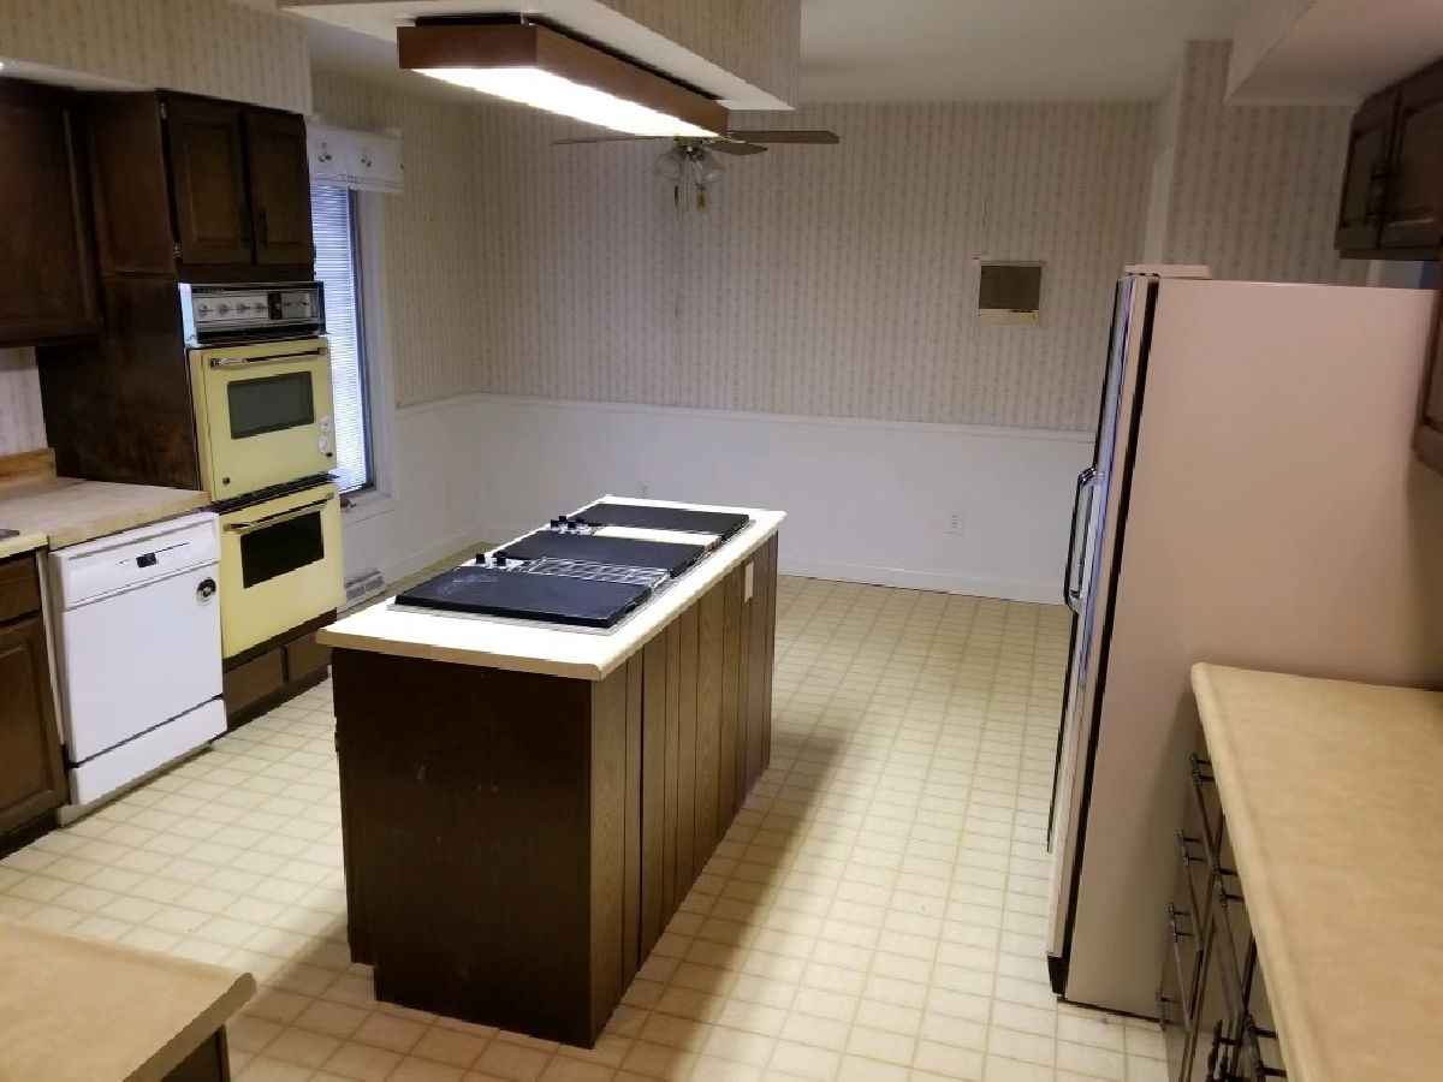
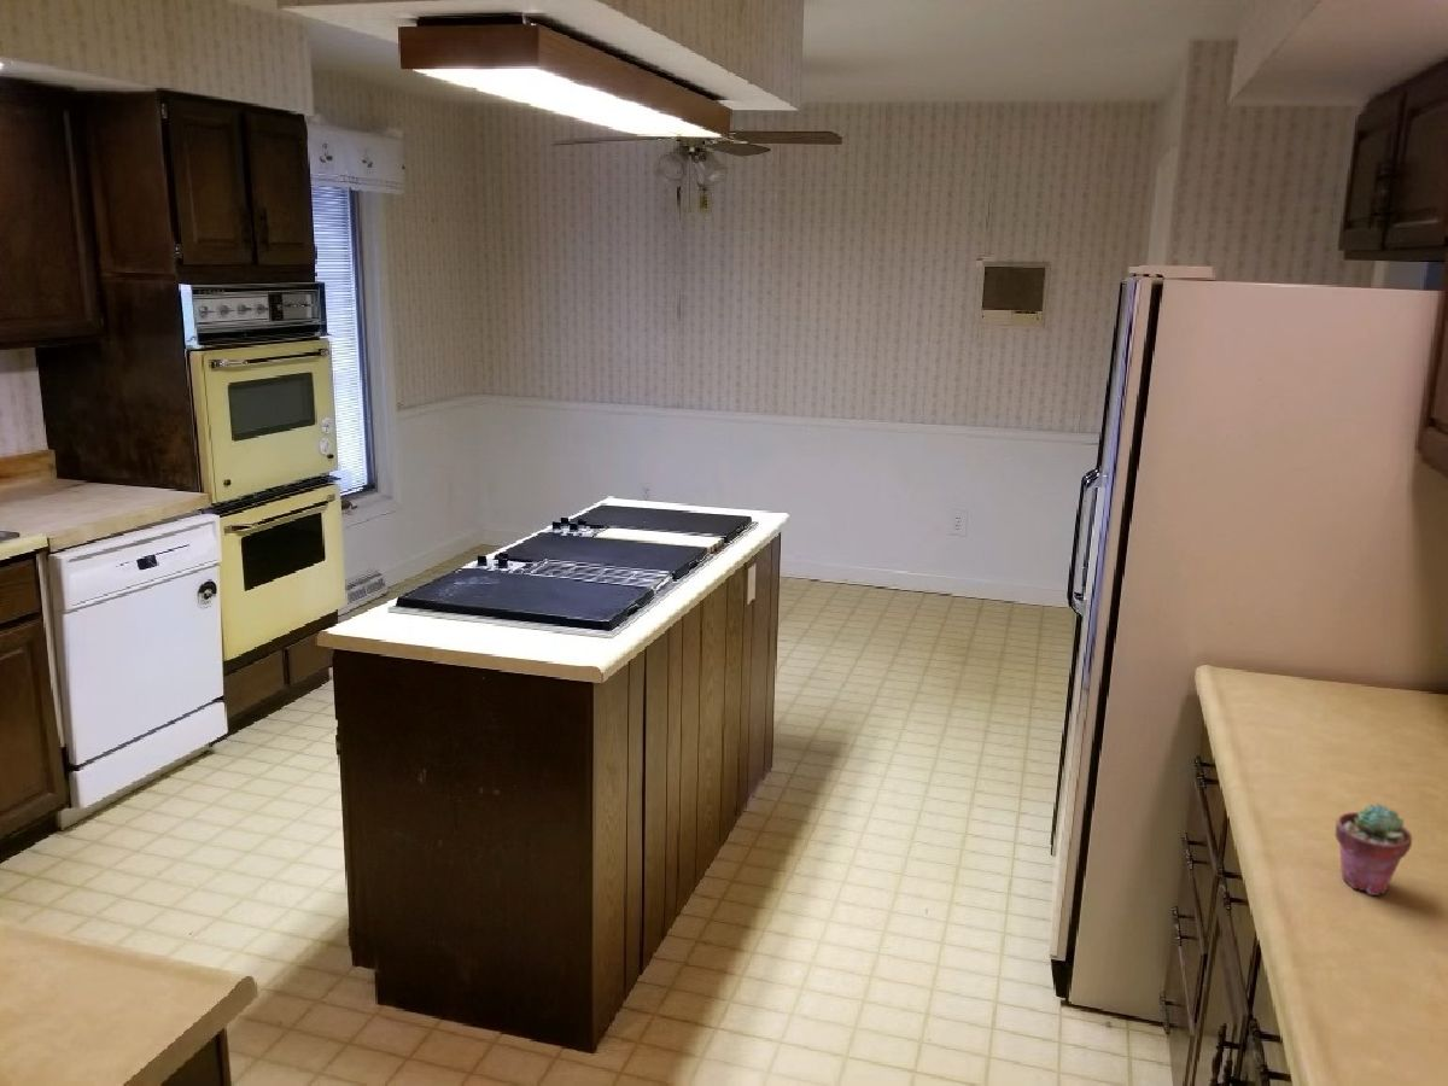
+ potted succulent [1335,802,1413,897]
